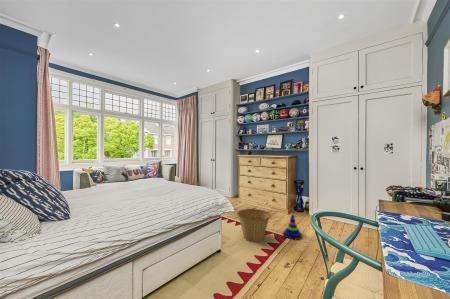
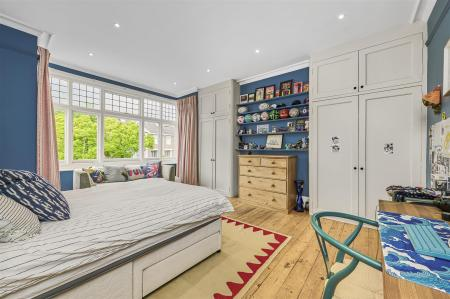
- basket [236,208,271,243]
- stacking toy [282,207,303,241]
